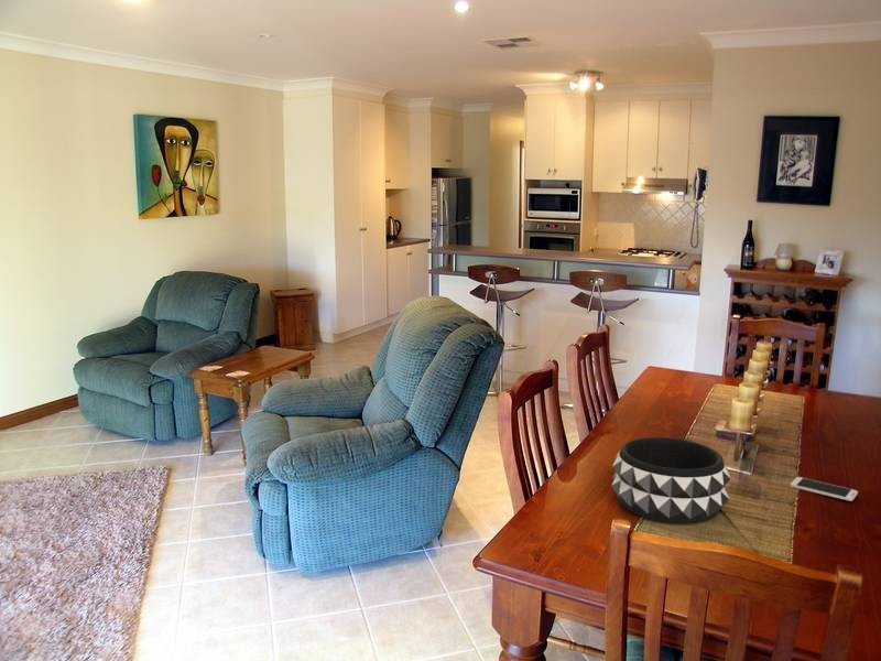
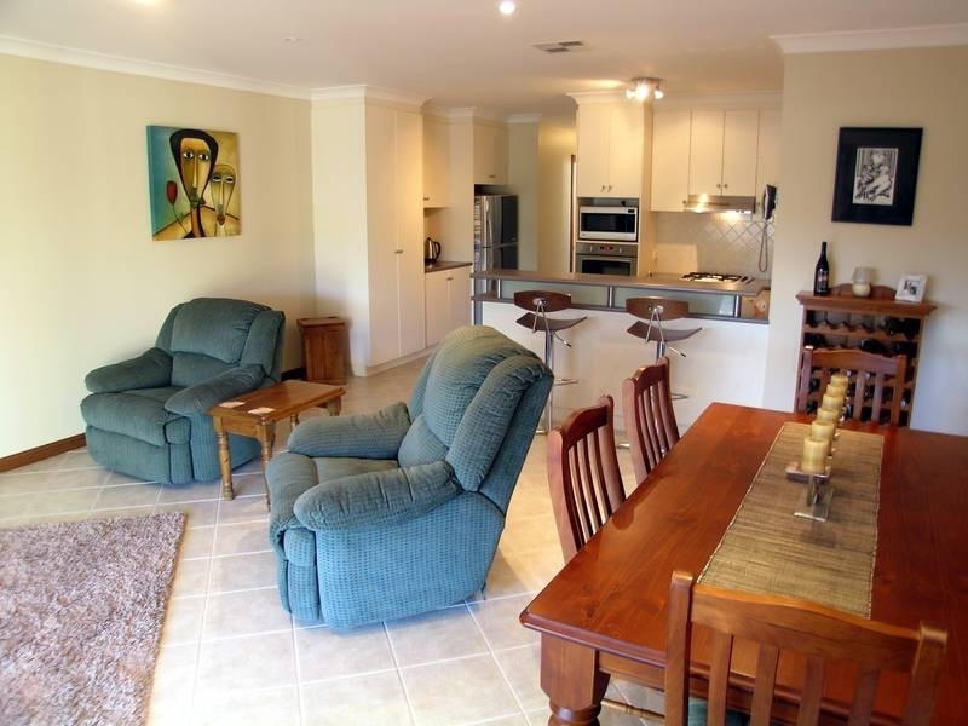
- decorative bowl [610,436,732,525]
- smartphone [788,476,859,502]
